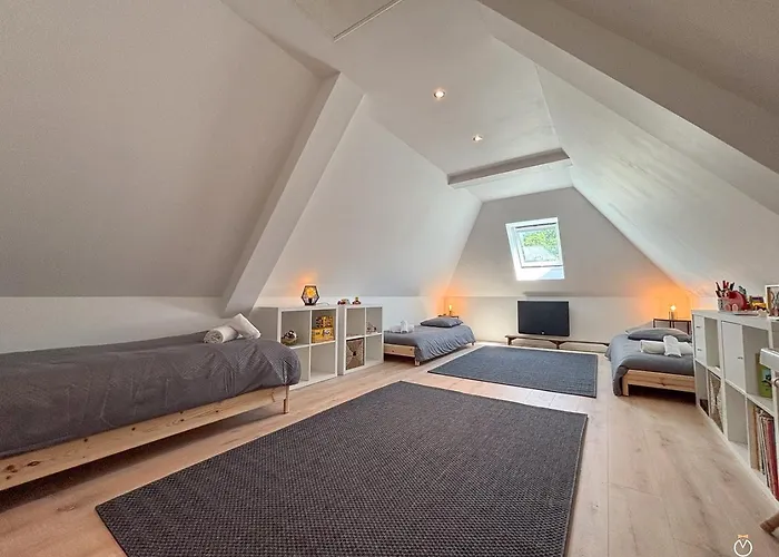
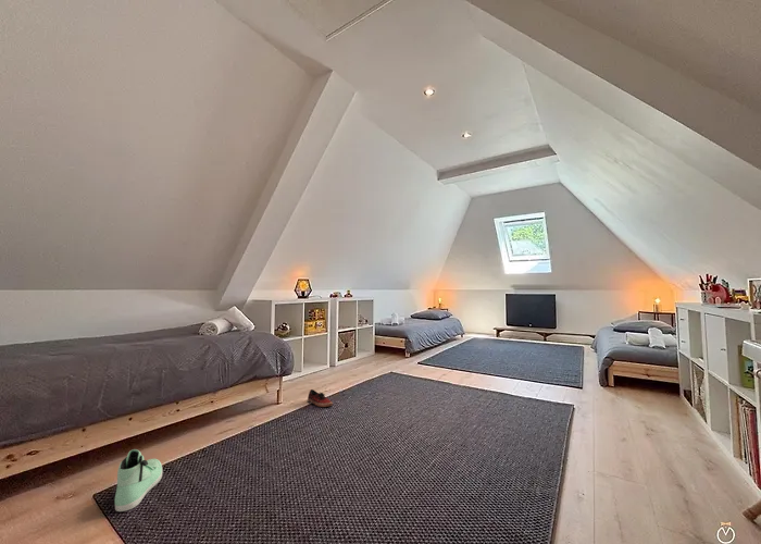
+ sneaker [114,448,163,512]
+ shoe [307,388,334,408]
